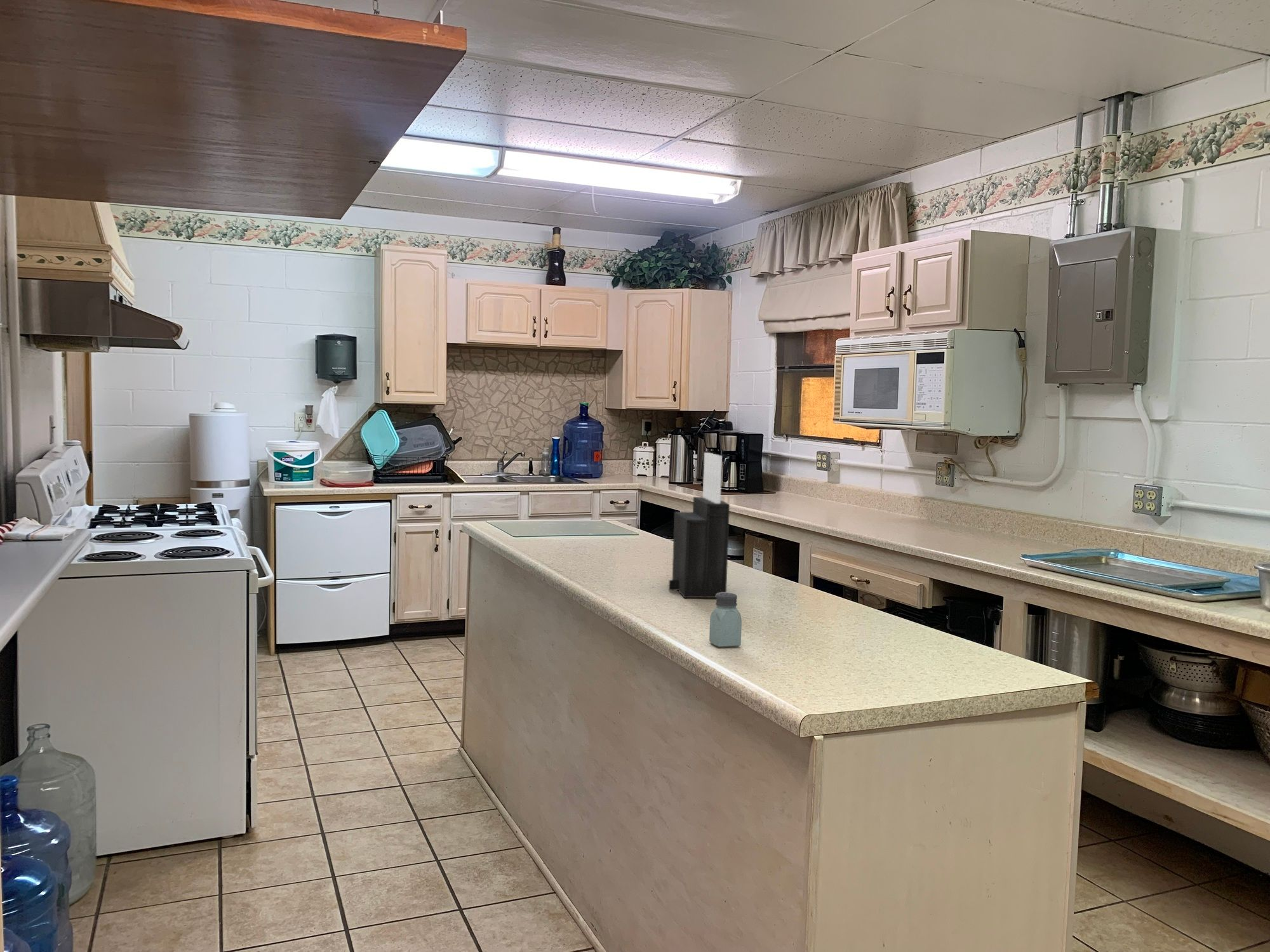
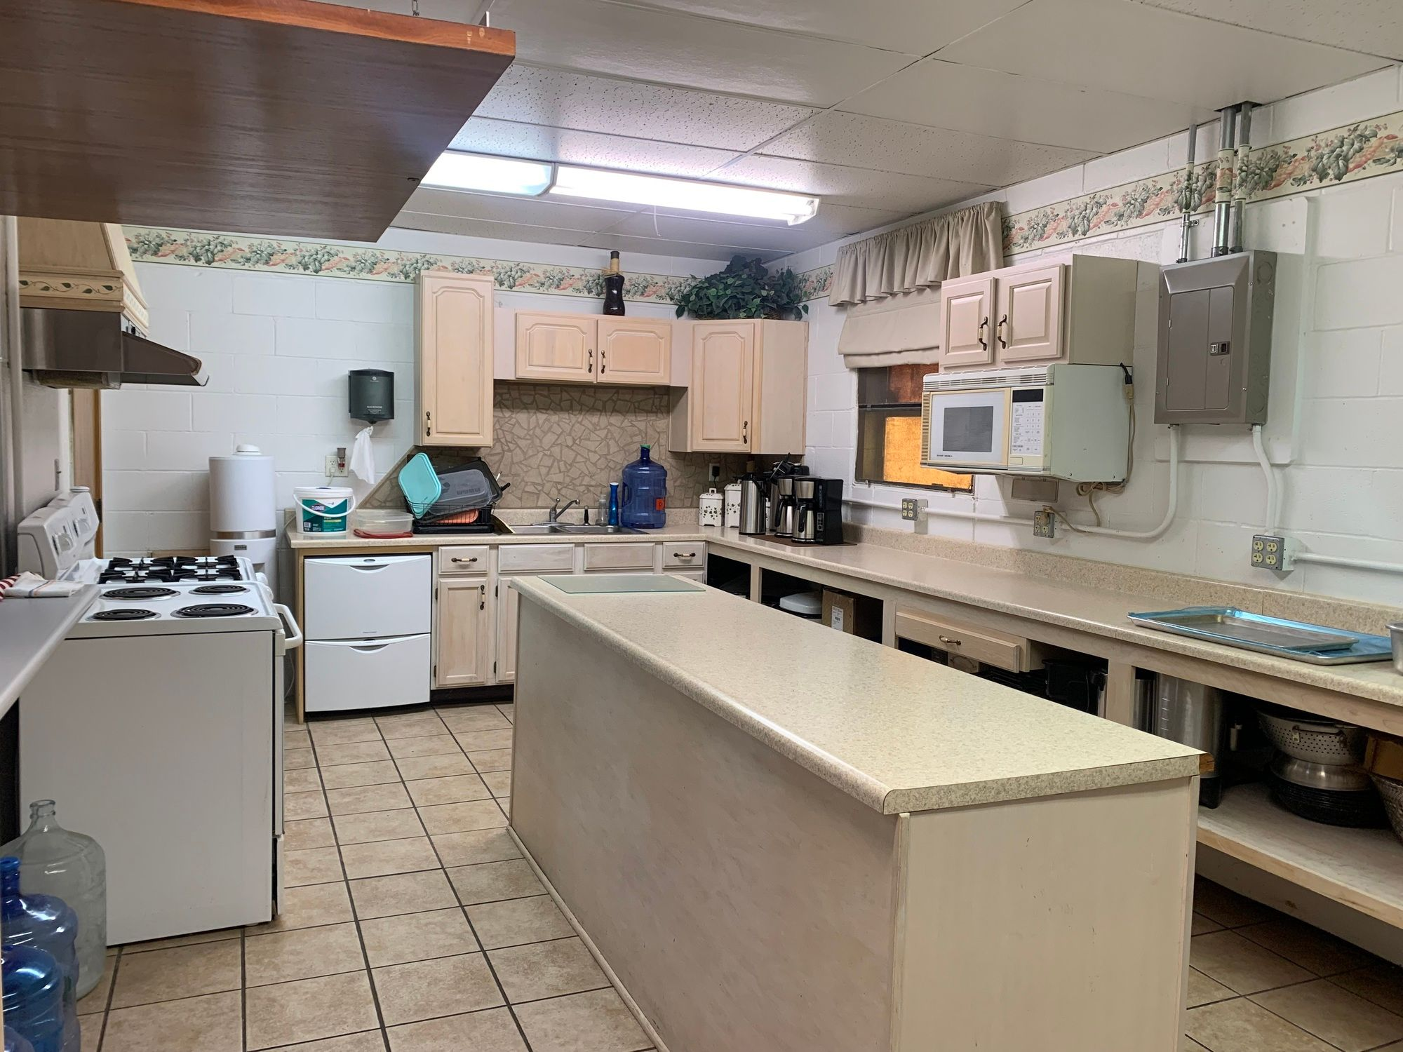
- knife block [668,452,730,598]
- saltshaker [709,592,742,648]
